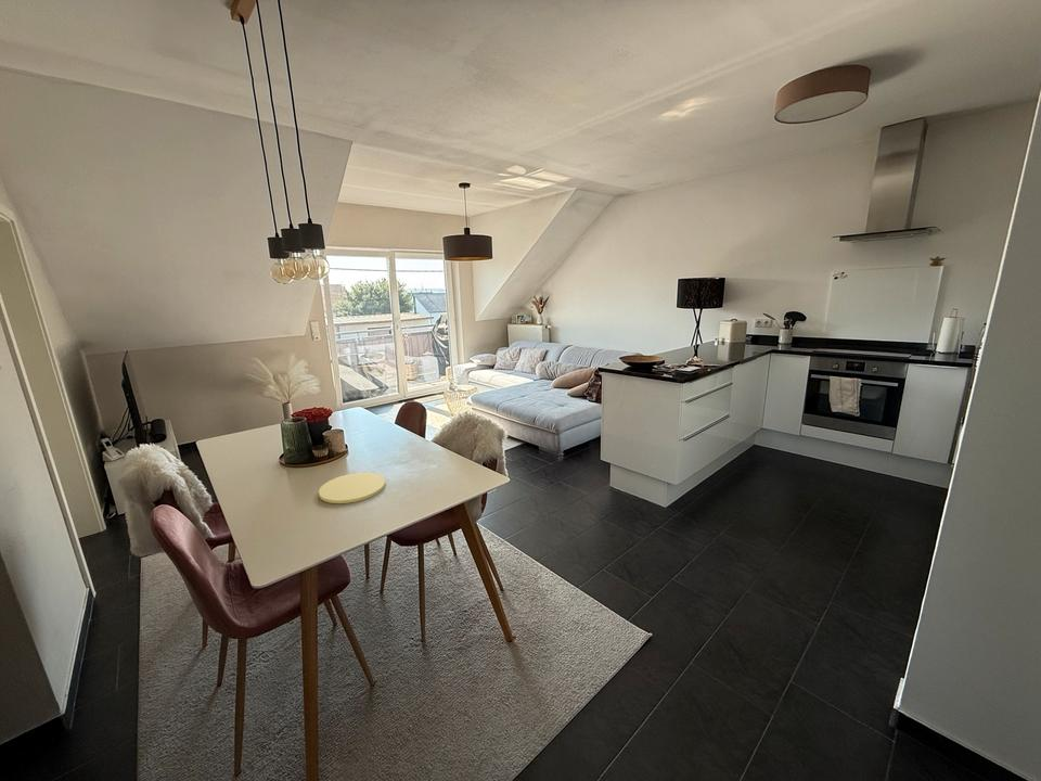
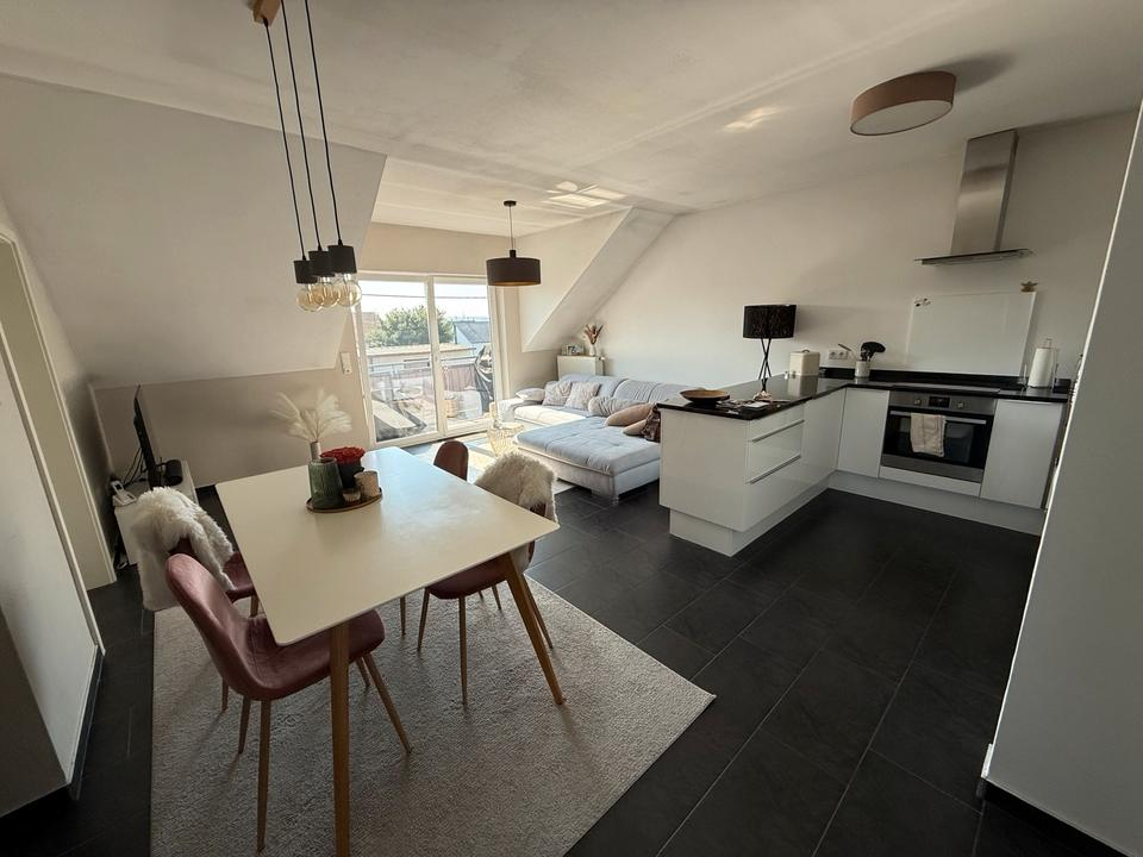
- plate [318,472,386,504]
